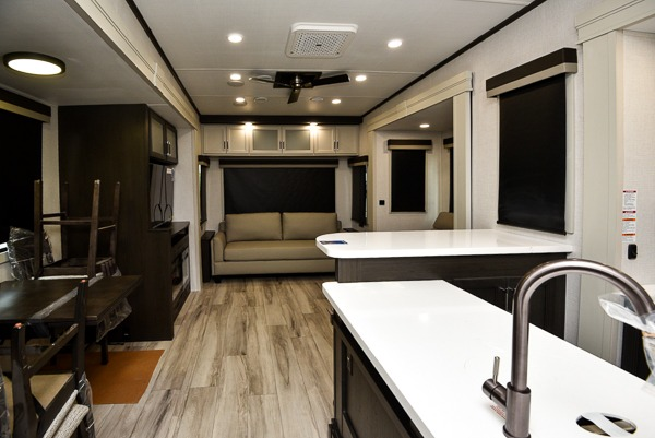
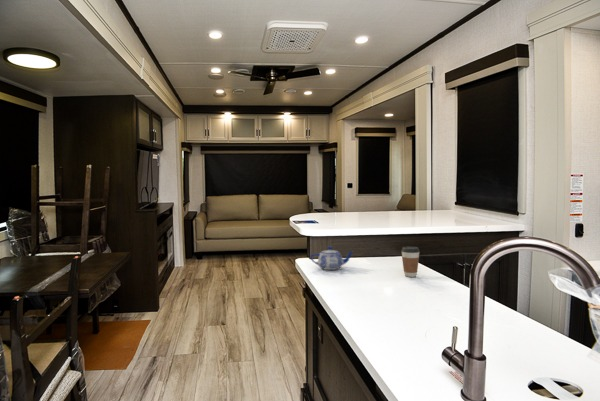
+ coffee cup [401,245,421,278]
+ teapot [310,246,354,271]
